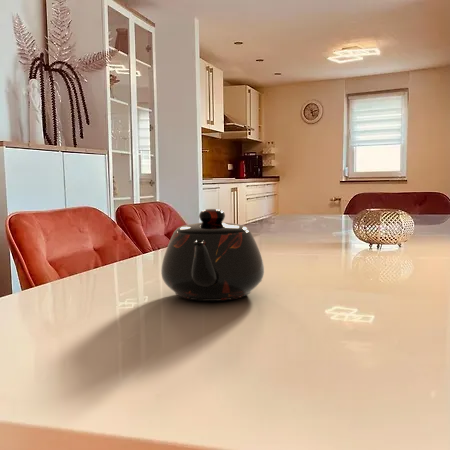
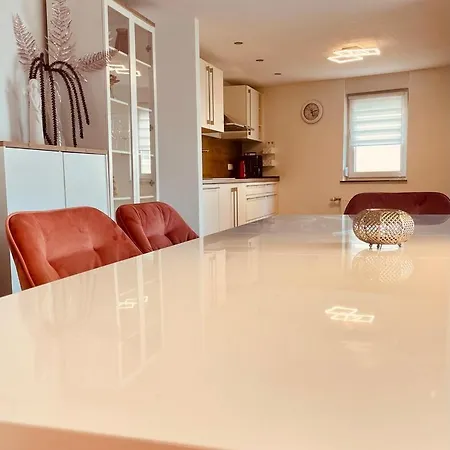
- teapot [160,208,265,302]
